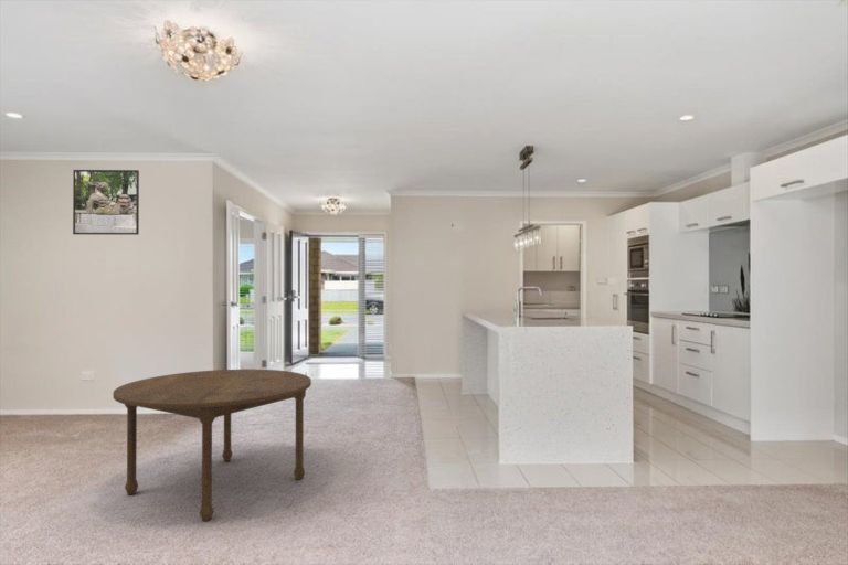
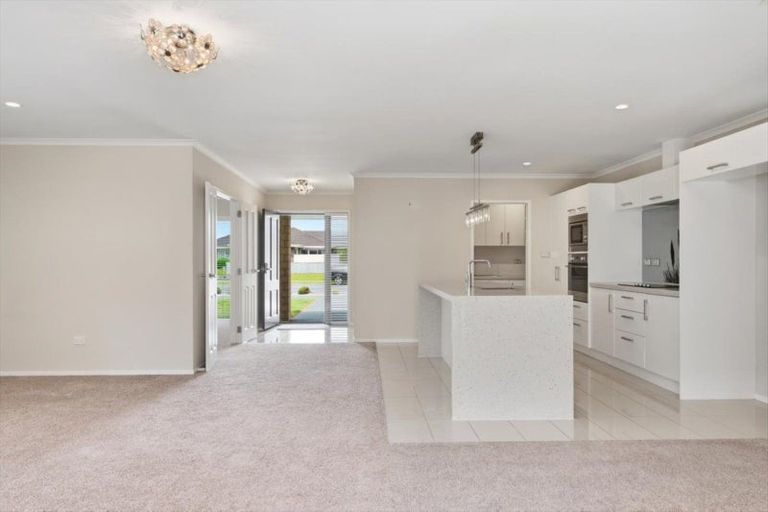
- dining table [112,369,312,522]
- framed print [72,169,140,236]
